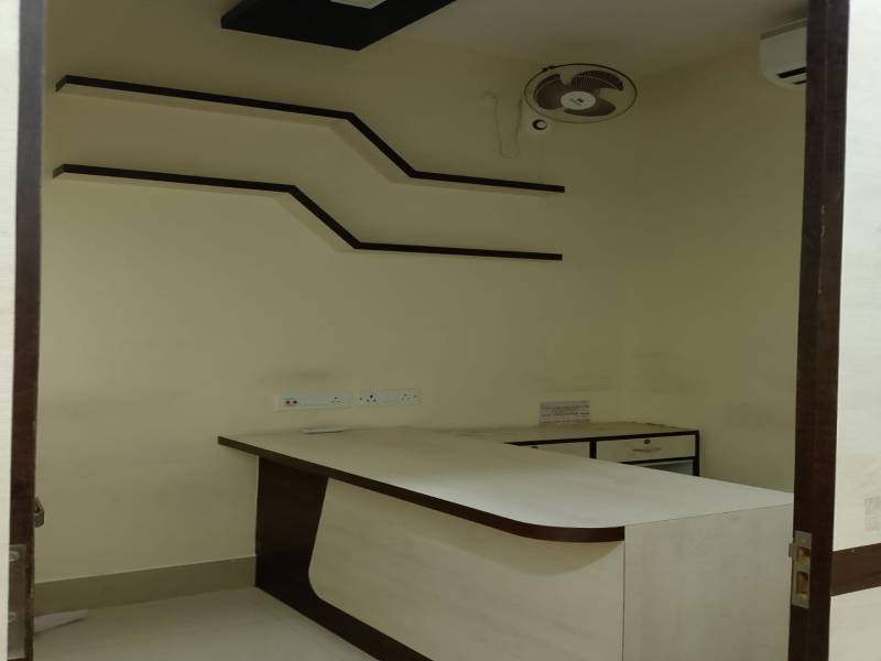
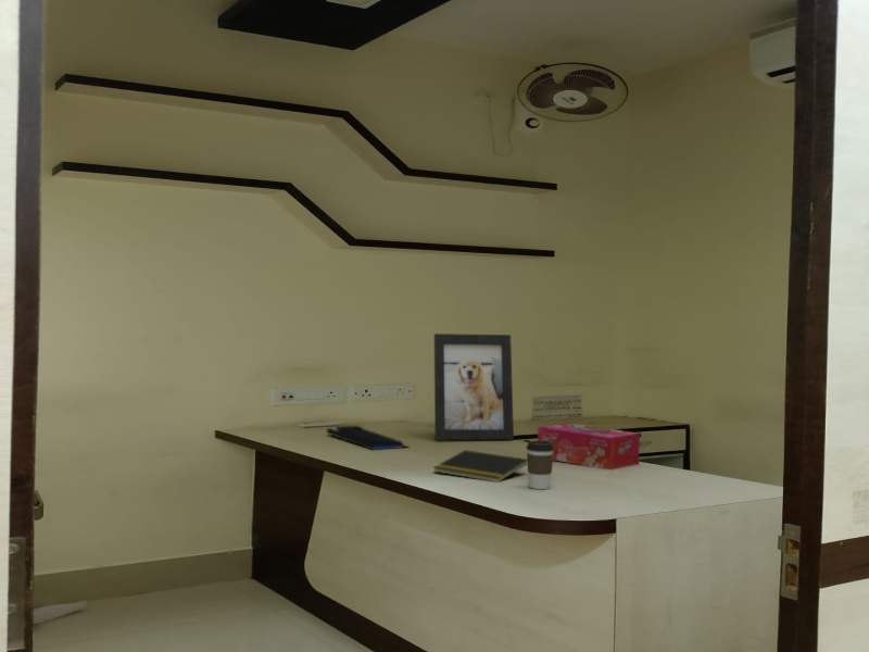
+ picture frame [433,333,515,440]
+ notepad [432,449,528,484]
+ coffee cup [525,440,554,490]
+ keyboard [326,424,411,451]
+ tissue box [537,422,641,471]
